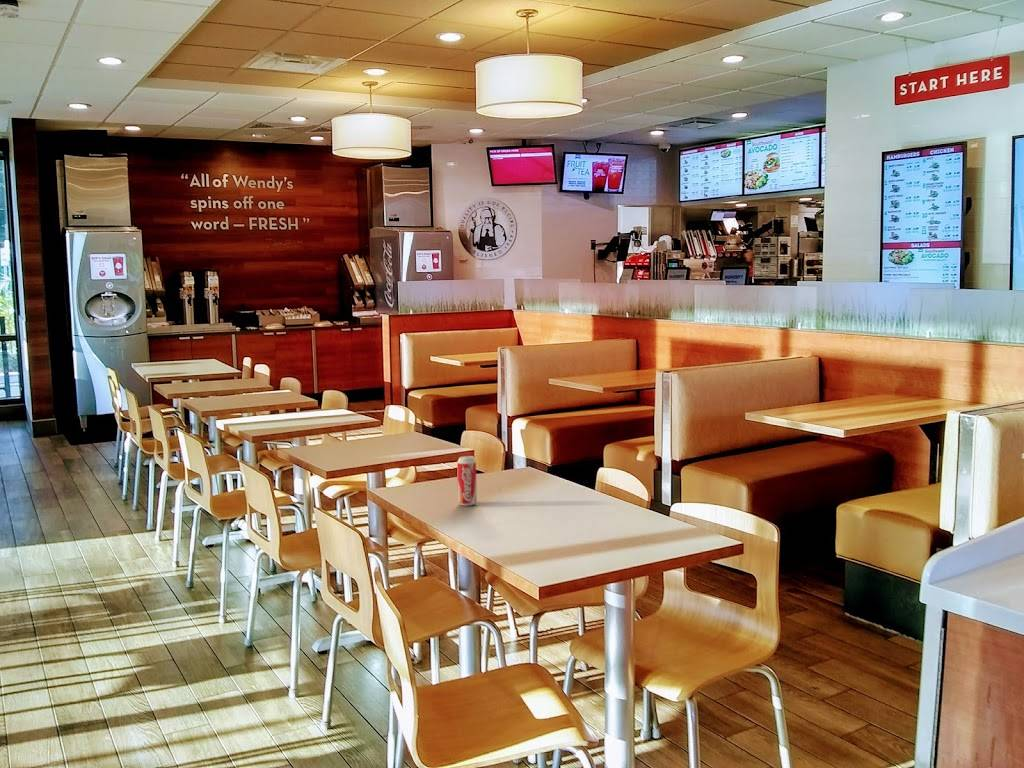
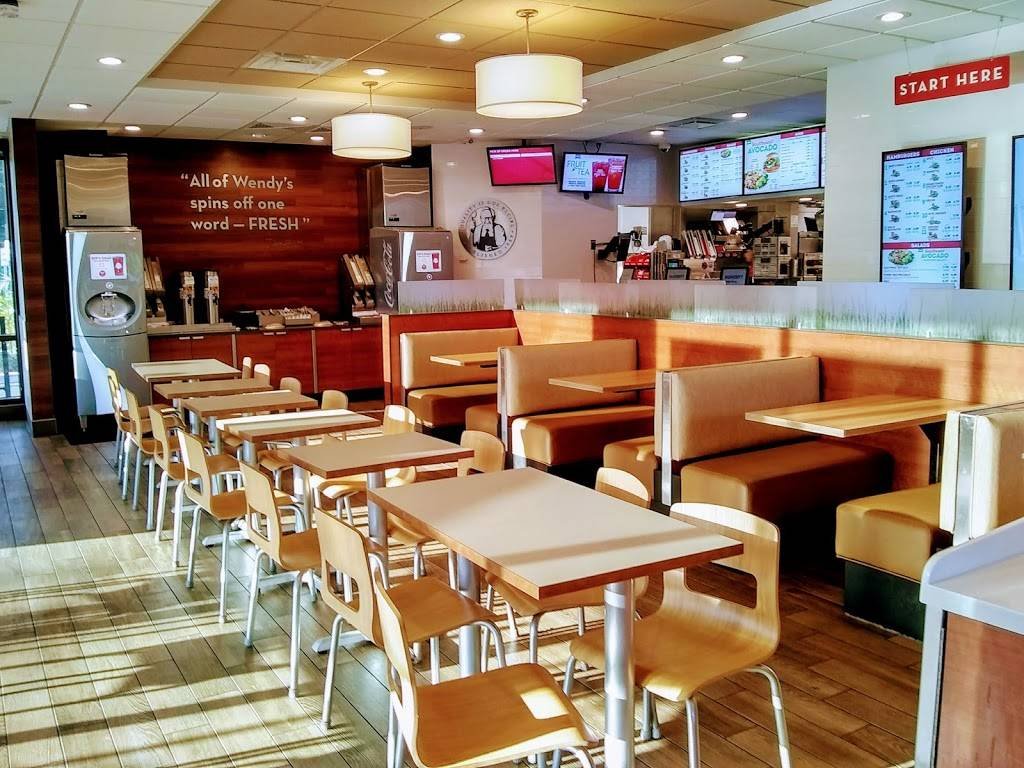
- beverage can [456,455,478,507]
